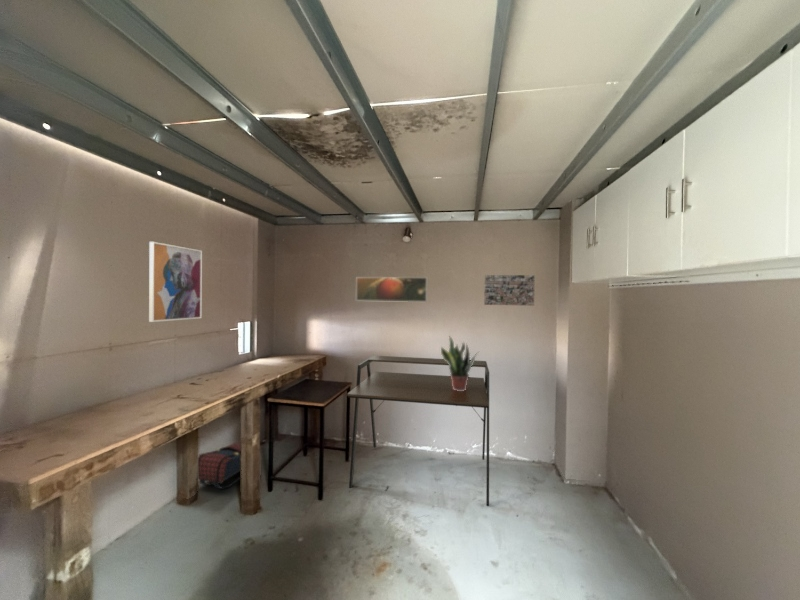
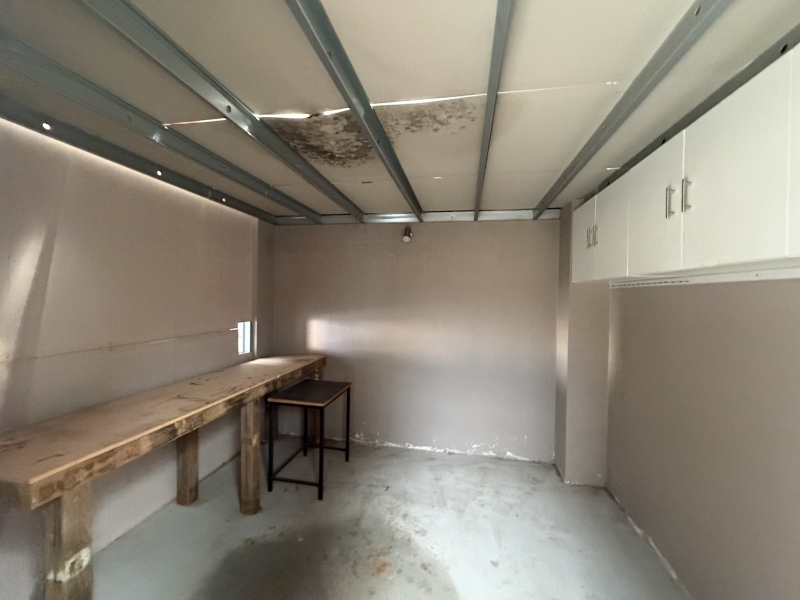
- map [483,274,536,307]
- desk [347,355,490,507]
- satchel [197,442,242,489]
- wall art [148,241,203,323]
- potted plant [440,335,479,391]
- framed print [355,276,428,303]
